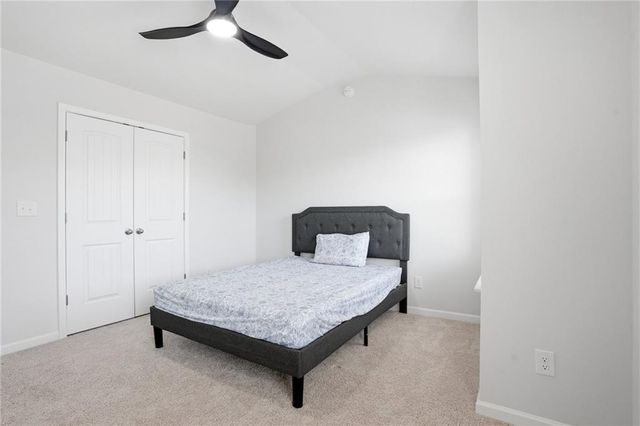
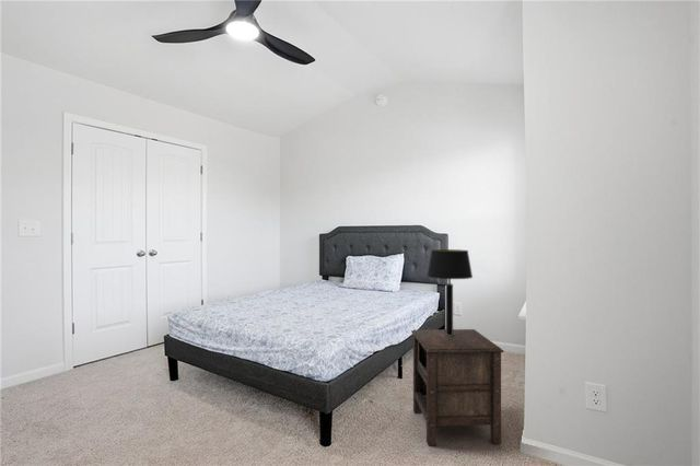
+ nightstand [410,328,505,446]
+ table lamp [425,248,474,336]
